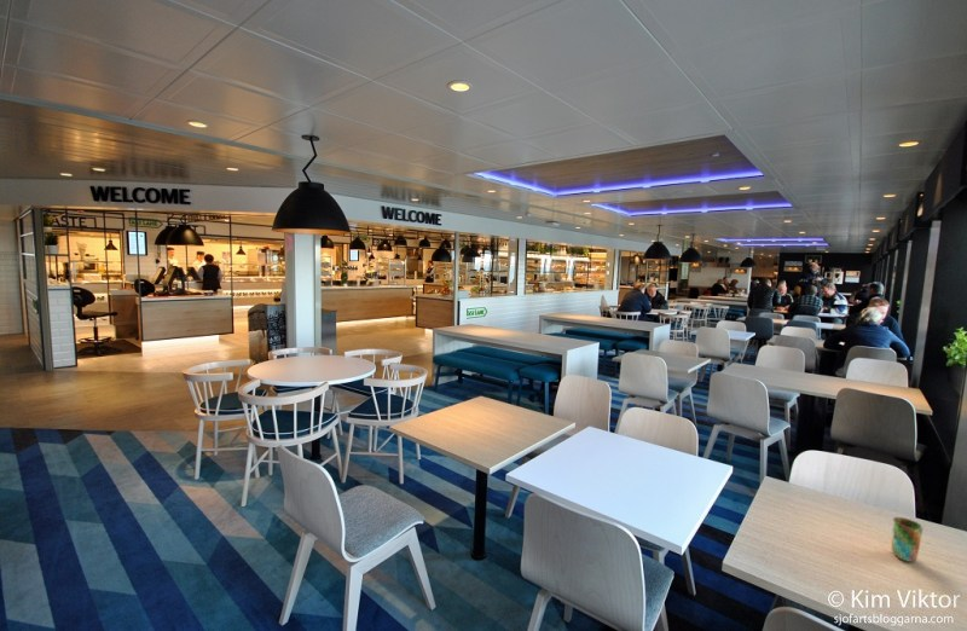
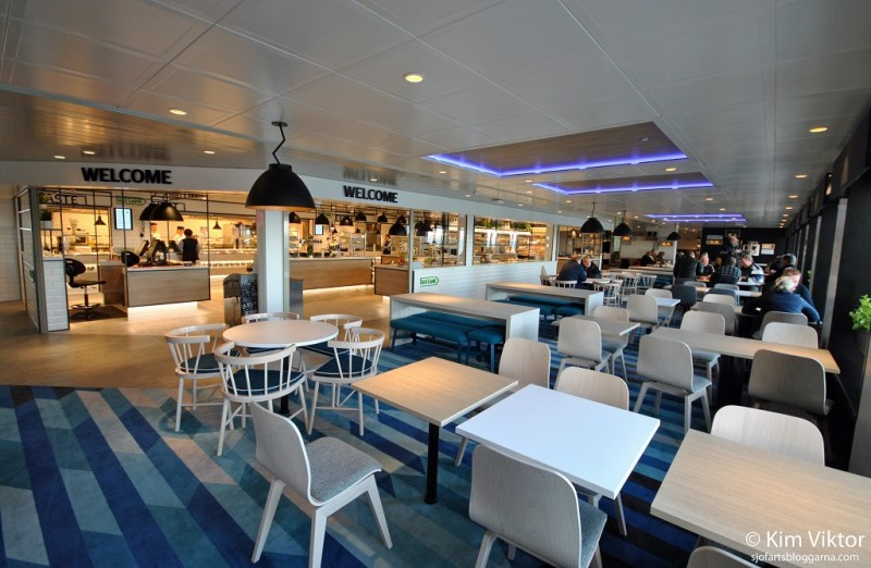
- cup [891,516,925,563]
